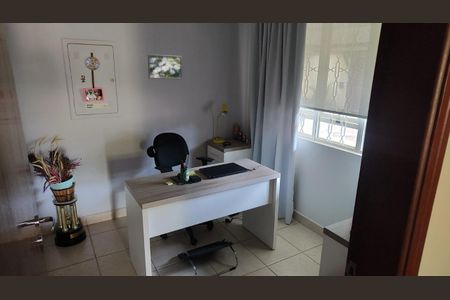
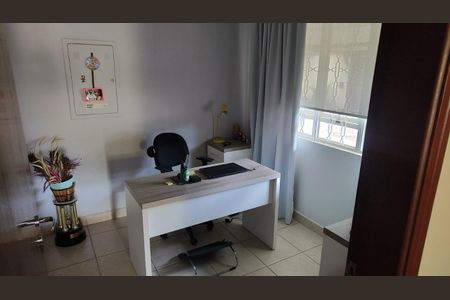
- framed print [147,53,183,80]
